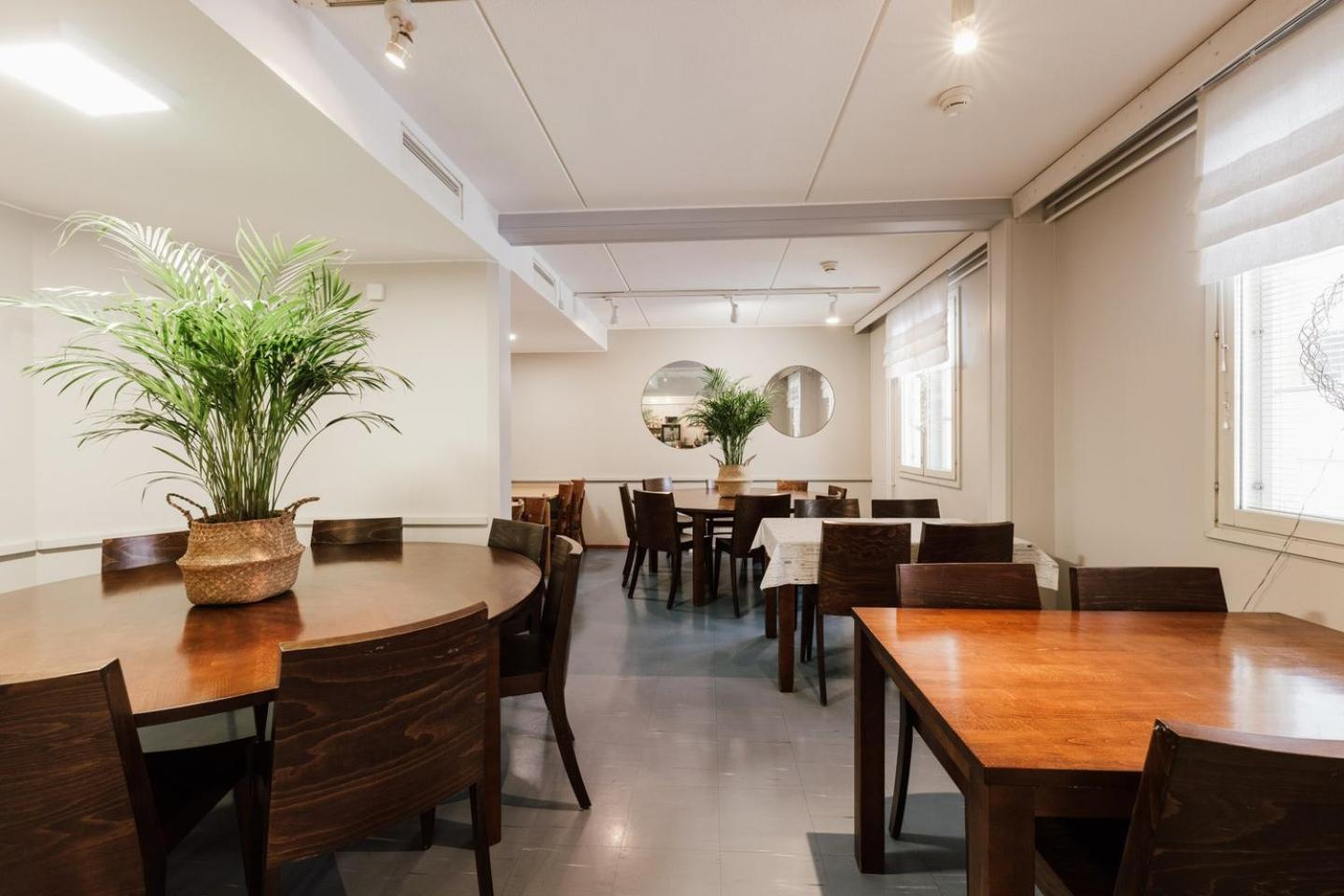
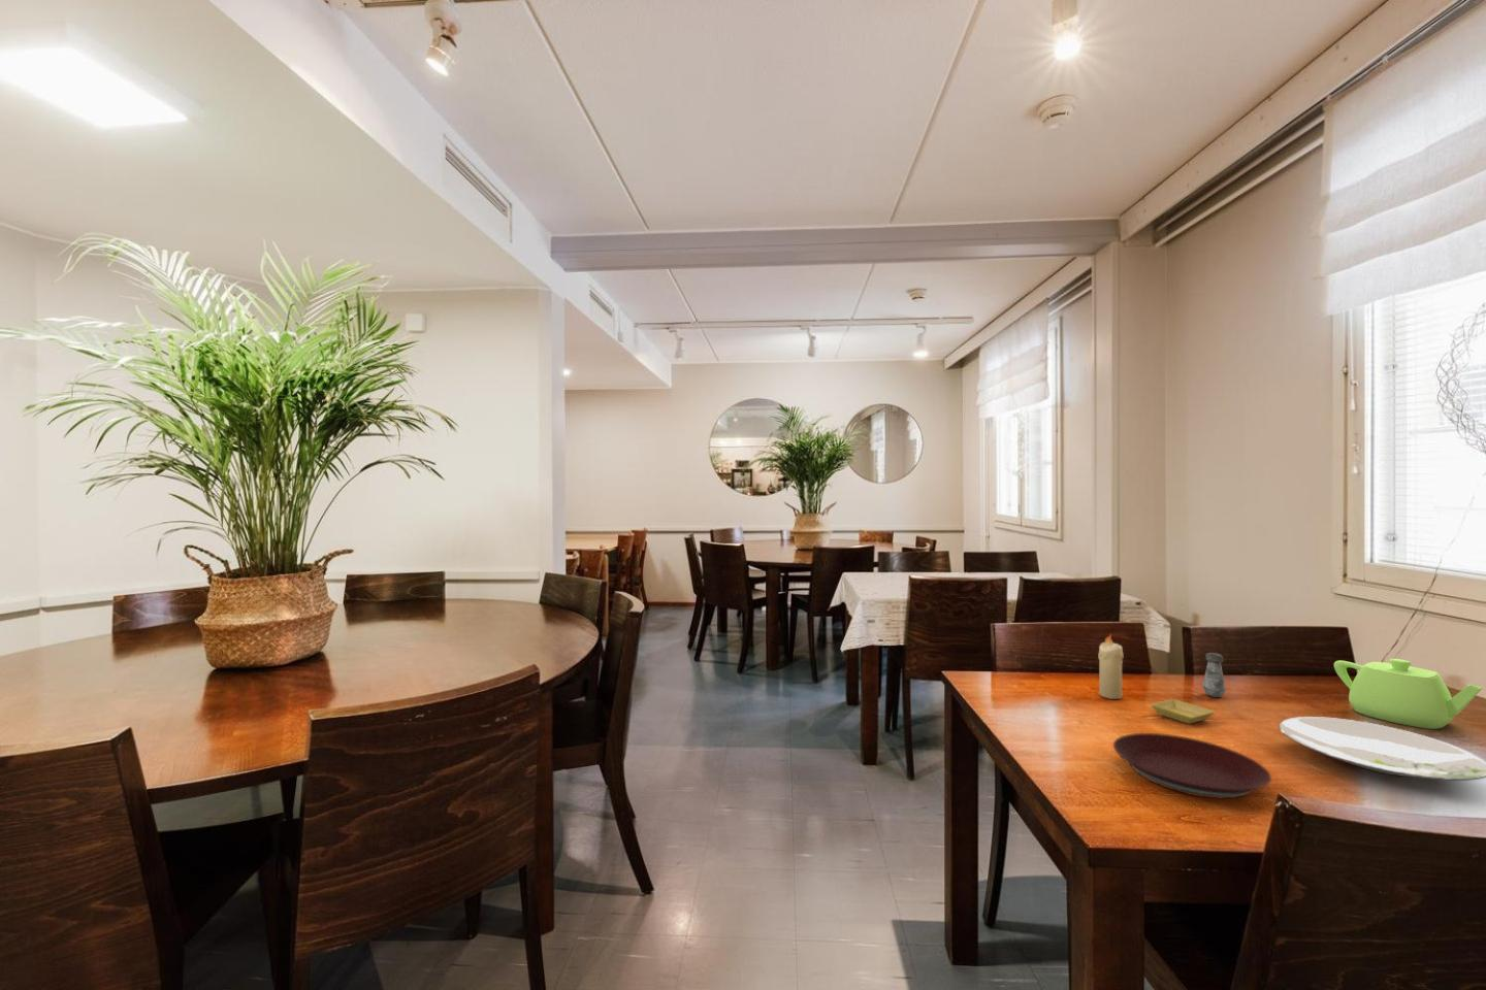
+ plate [1112,733,1273,799]
+ teapot [1333,657,1483,730]
+ candle [1097,633,1123,701]
+ plate [1277,716,1486,781]
+ saucer [1150,698,1215,725]
+ salt shaker [1201,652,1227,698]
